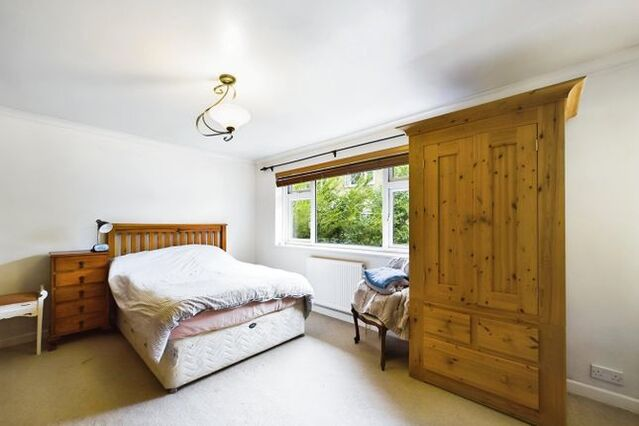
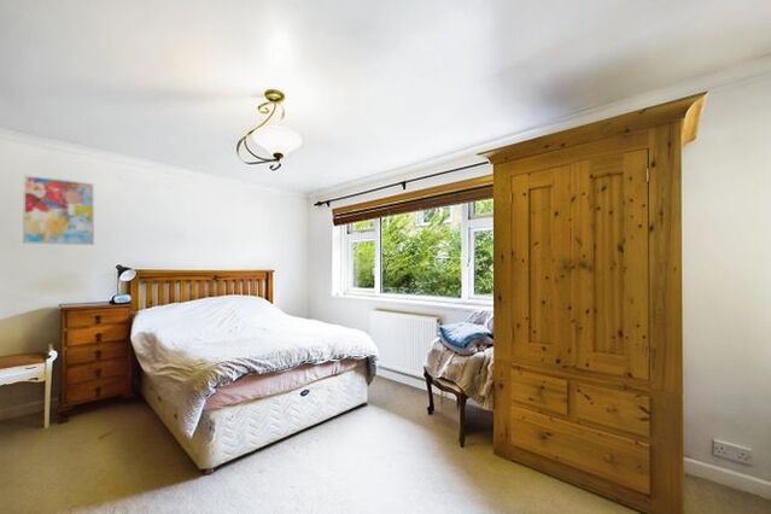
+ wall art [22,174,95,246]
